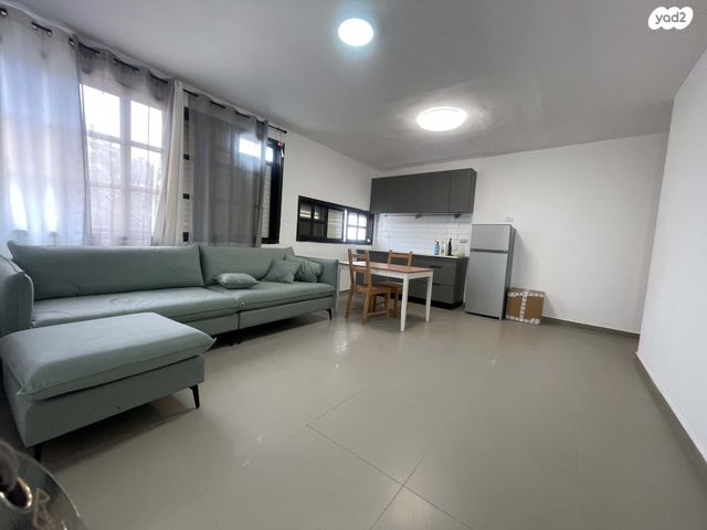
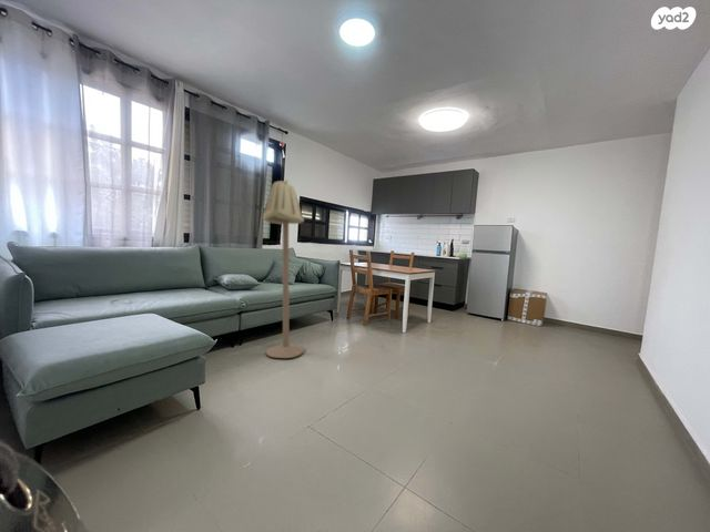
+ floor lamp [262,178,305,359]
